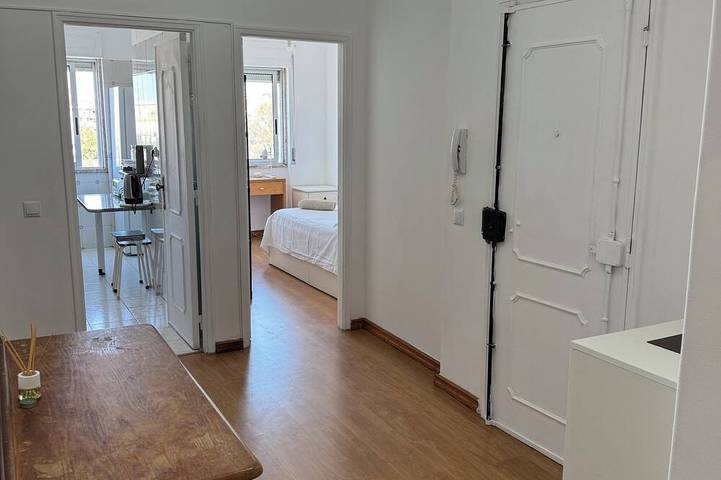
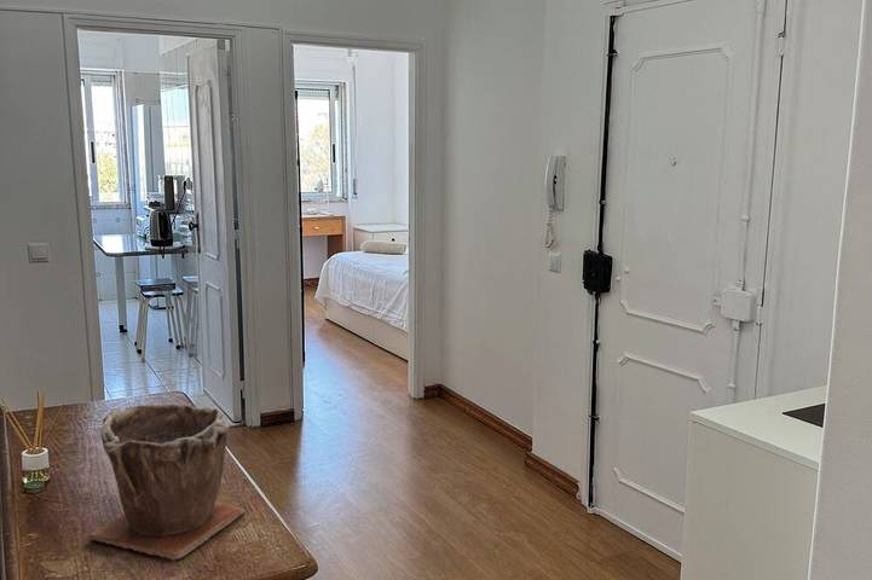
+ plant pot [85,402,246,562]
